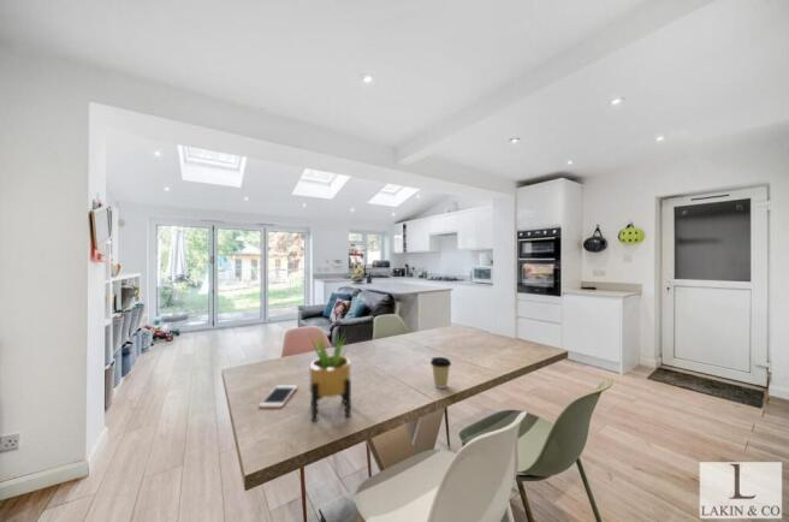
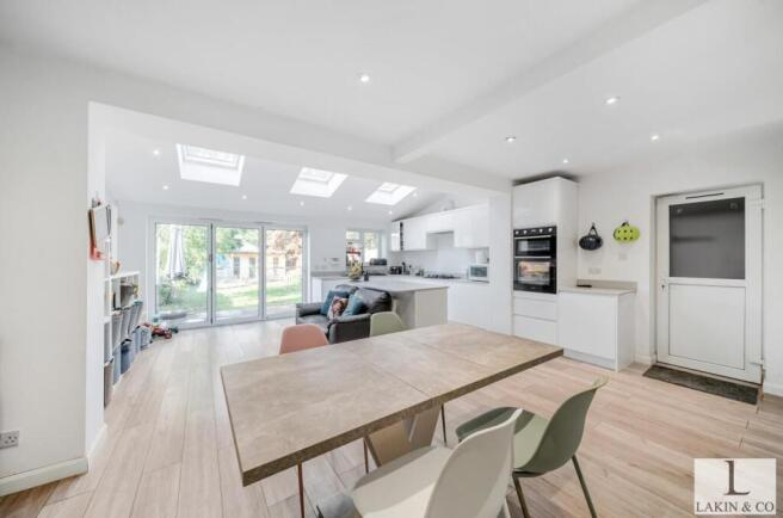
- potted plant [308,330,354,423]
- coffee cup [429,356,452,390]
- cell phone [257,384,298,409]
